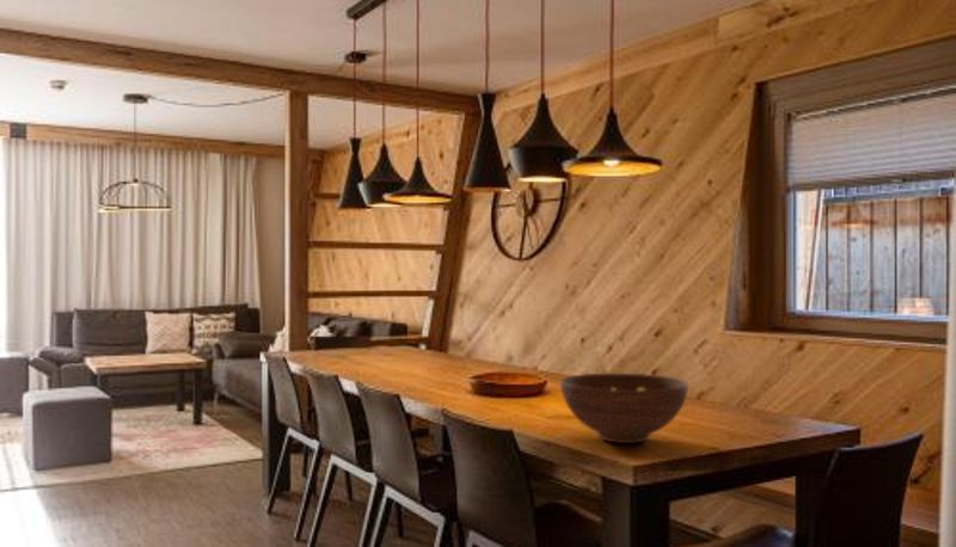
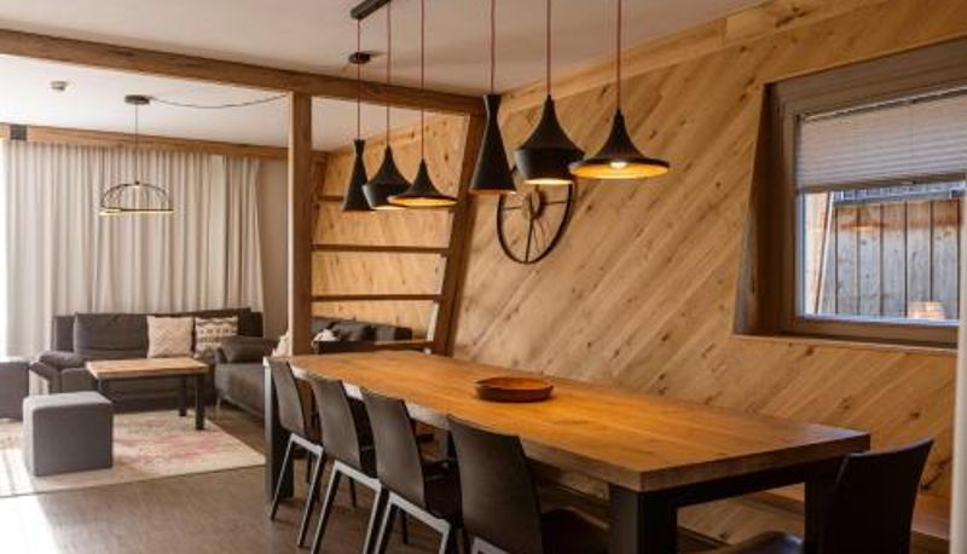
- fruit bowl [559,373,690,444]
